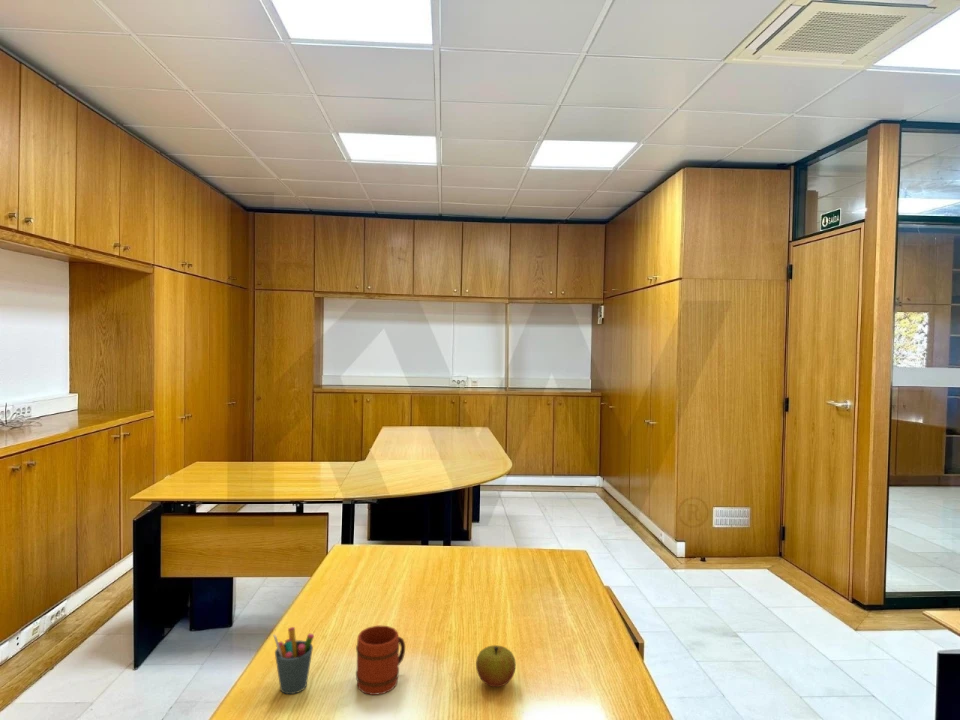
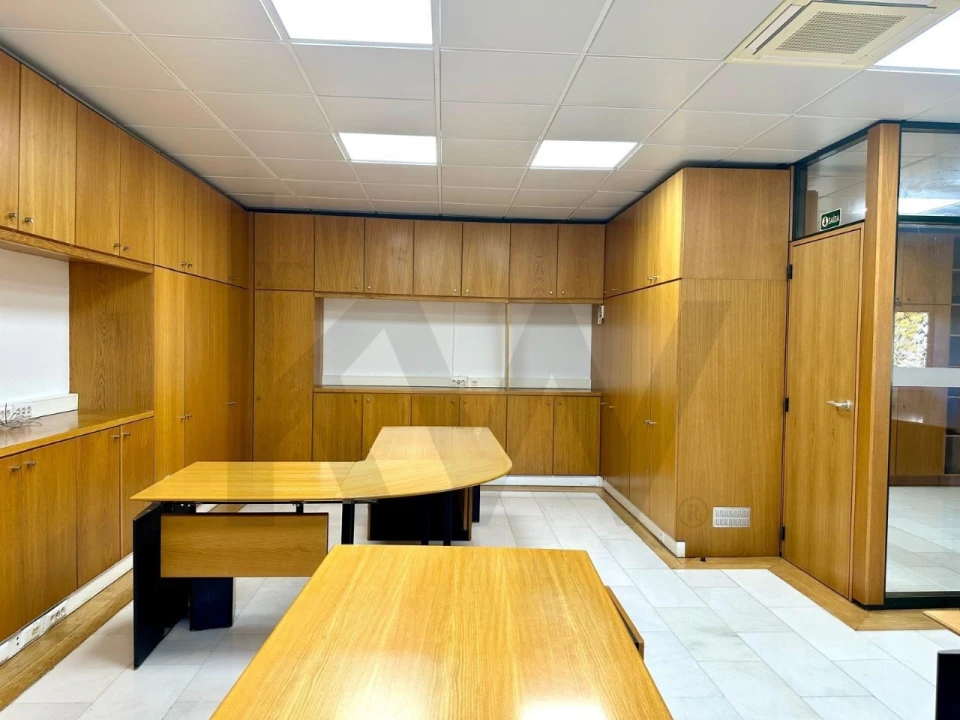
- pen holder [273,626,315,695]
- mug [355,624,406,696]
- apple [475,644,517,688]
